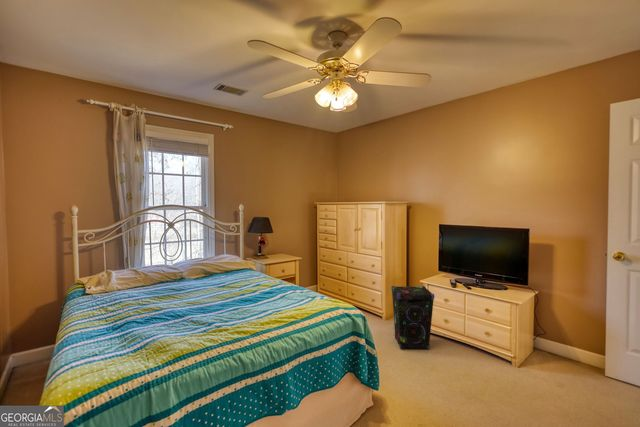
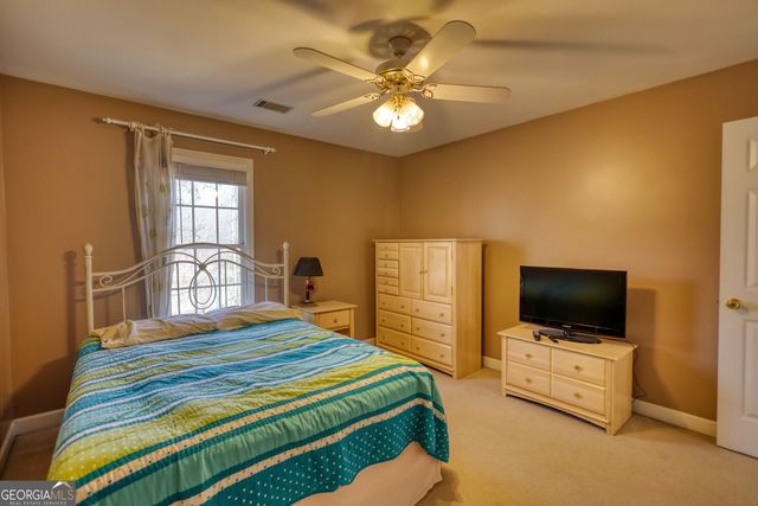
- speaker [390,285,435,350]
